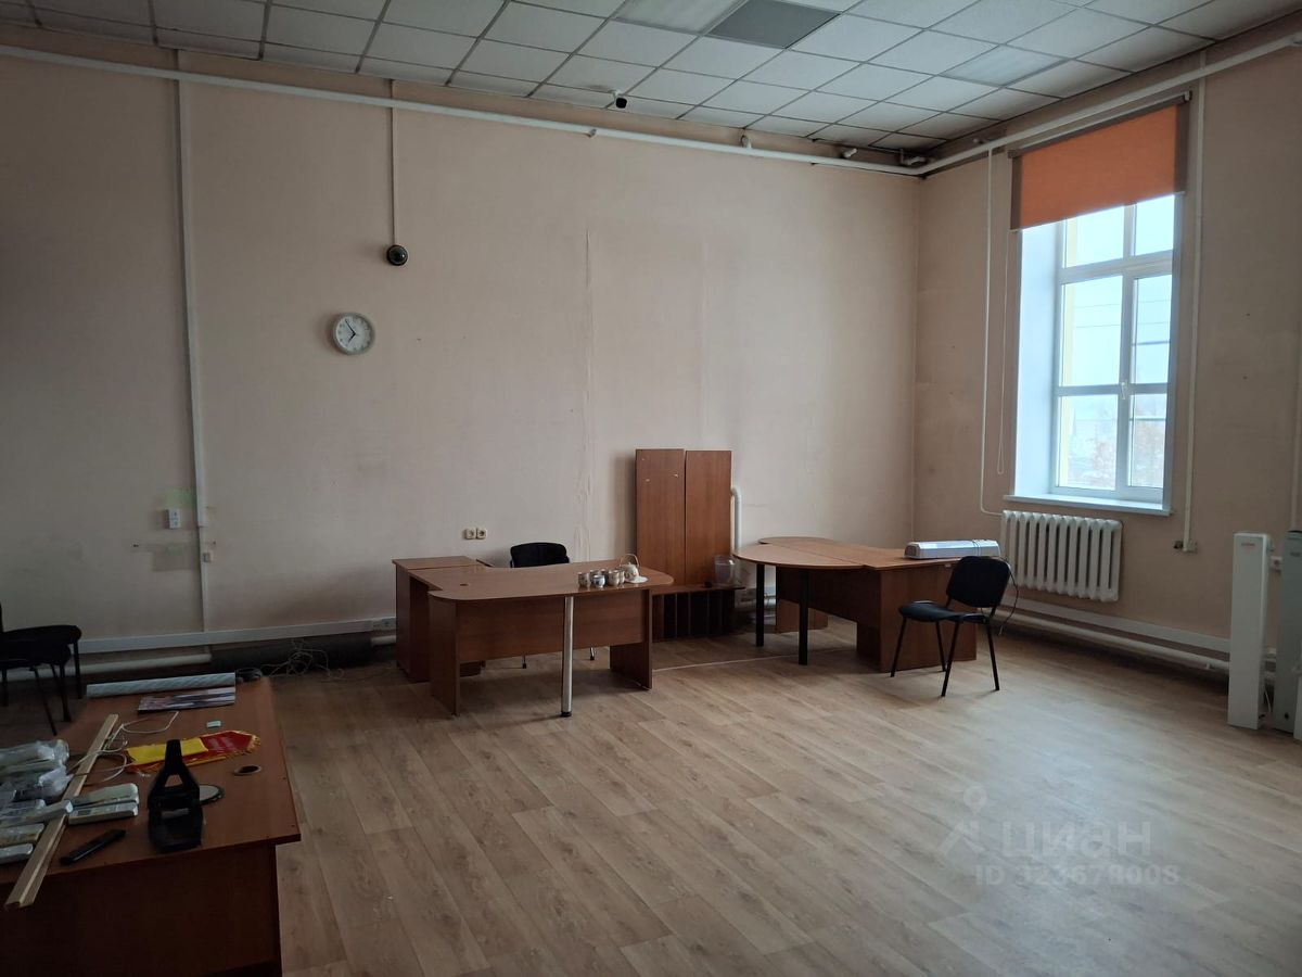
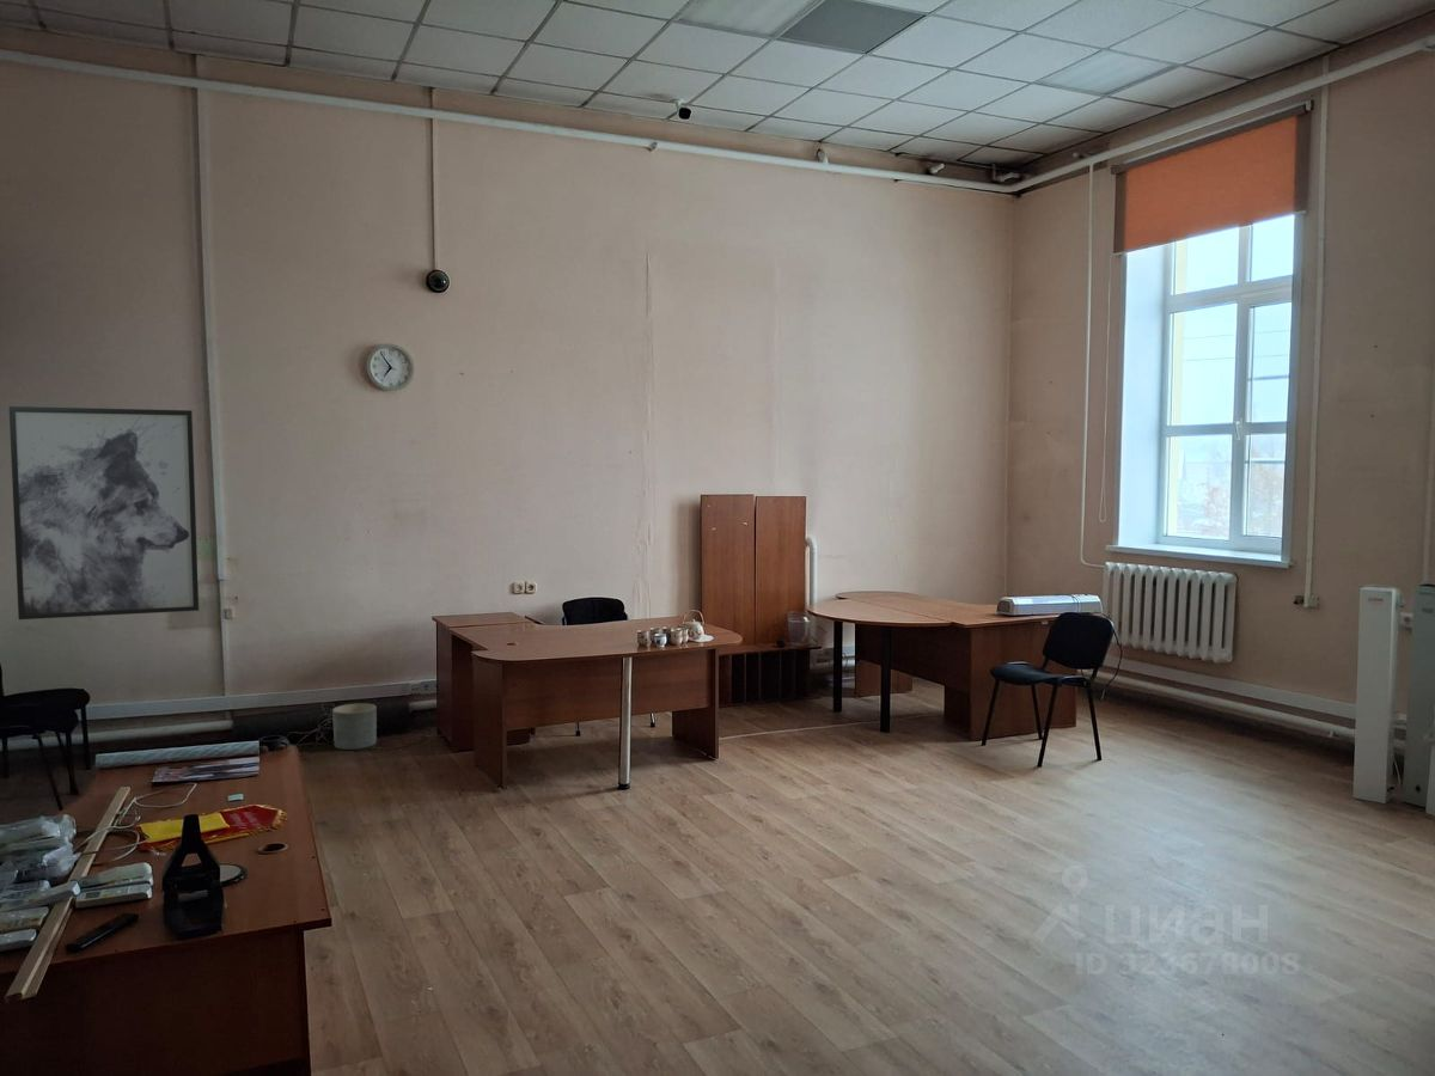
+ wall art [8,405,200,620]
+ planter [331,703,378,751]
